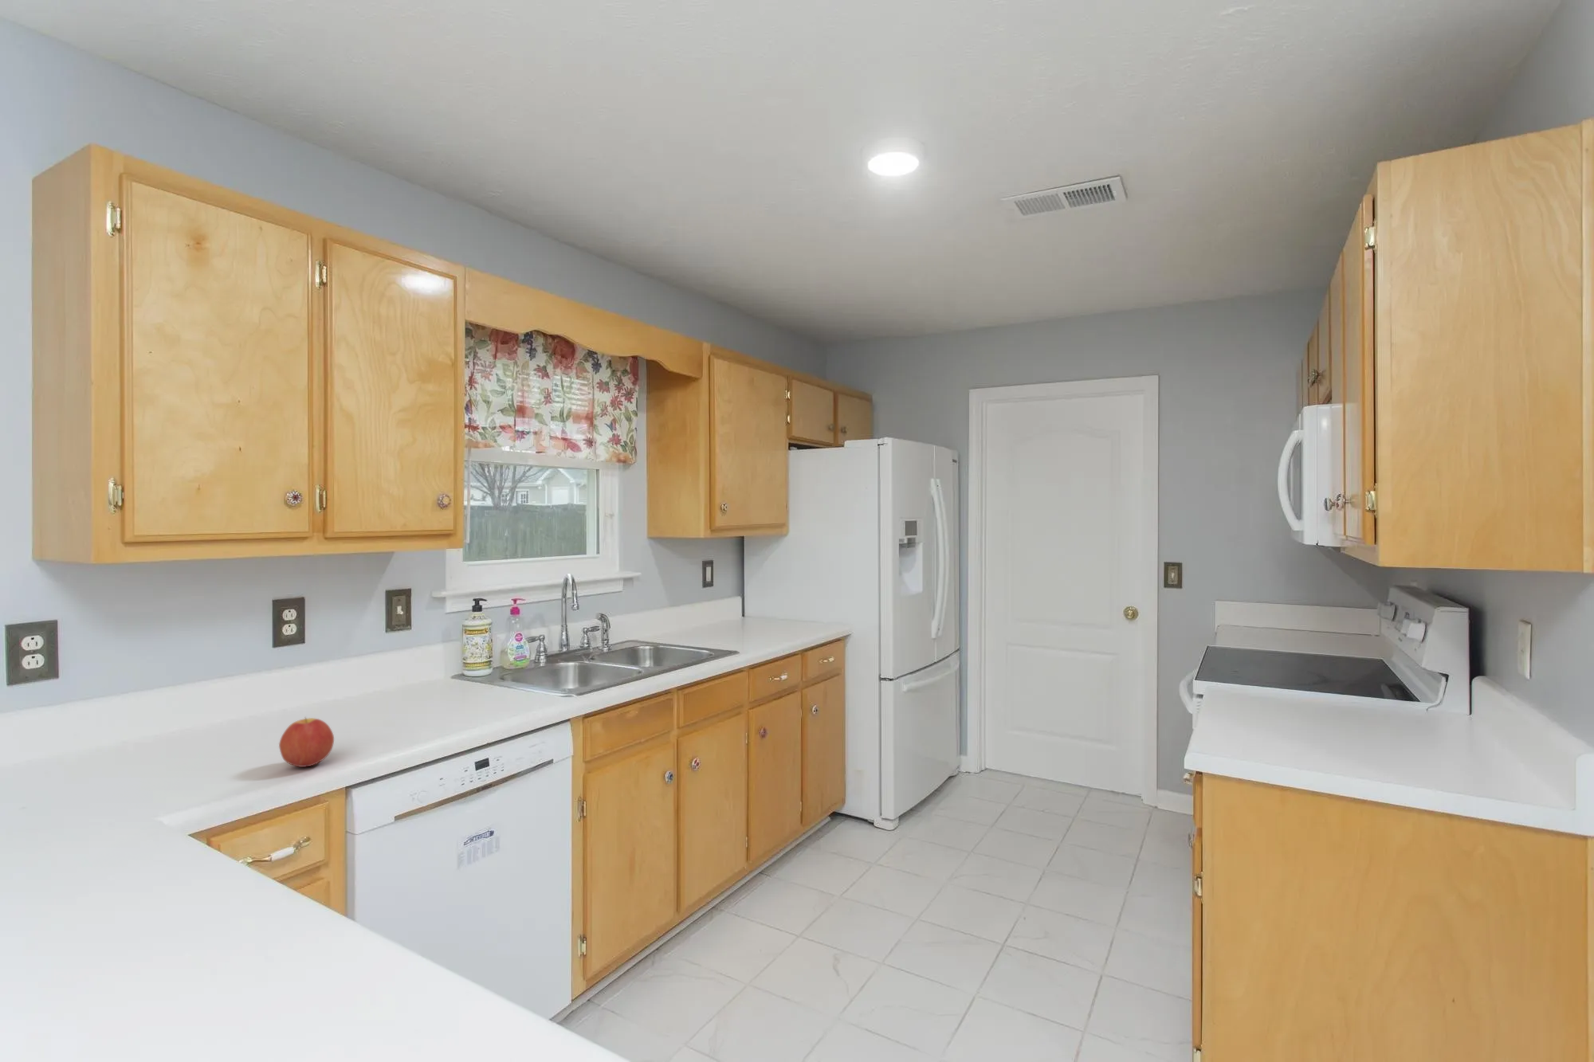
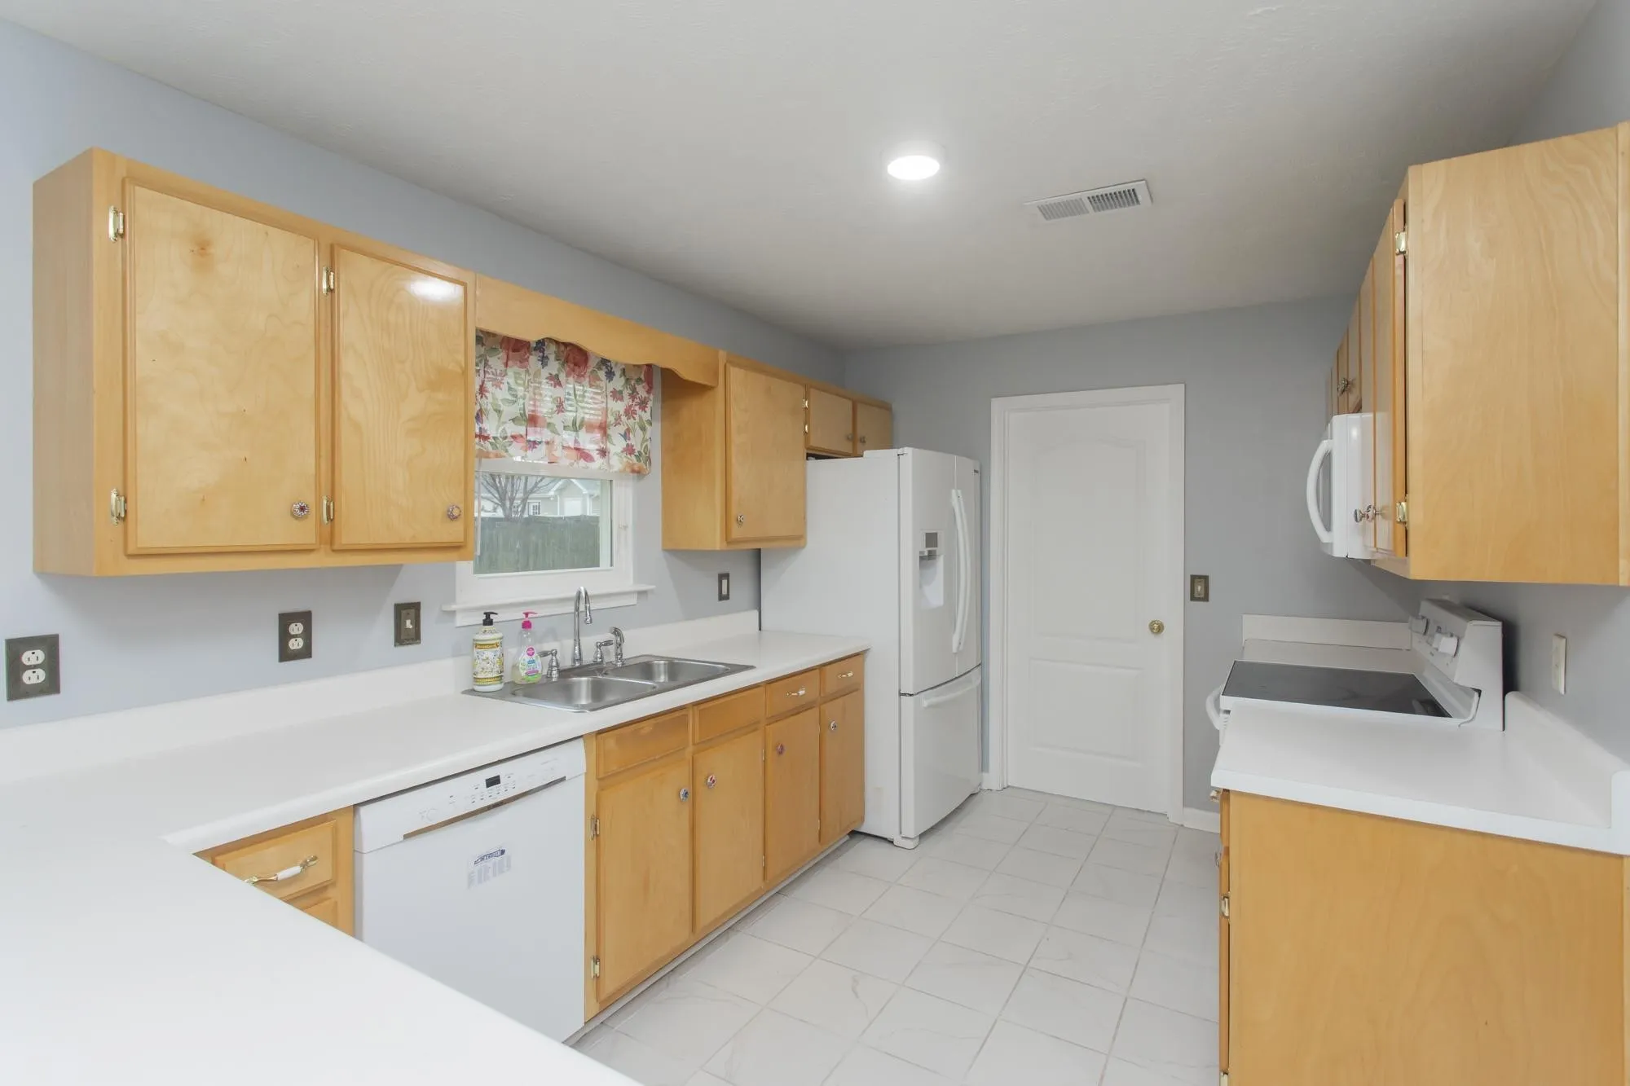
- apple [279,716,334,768]
